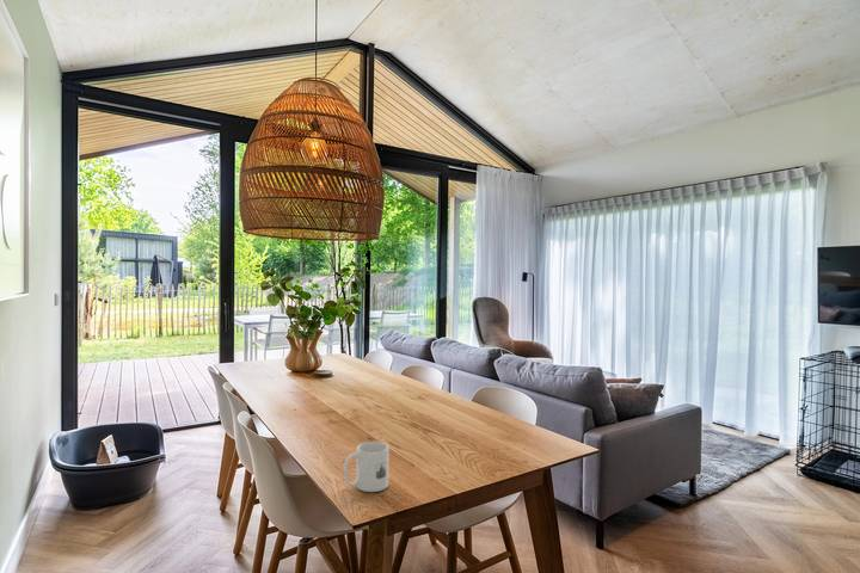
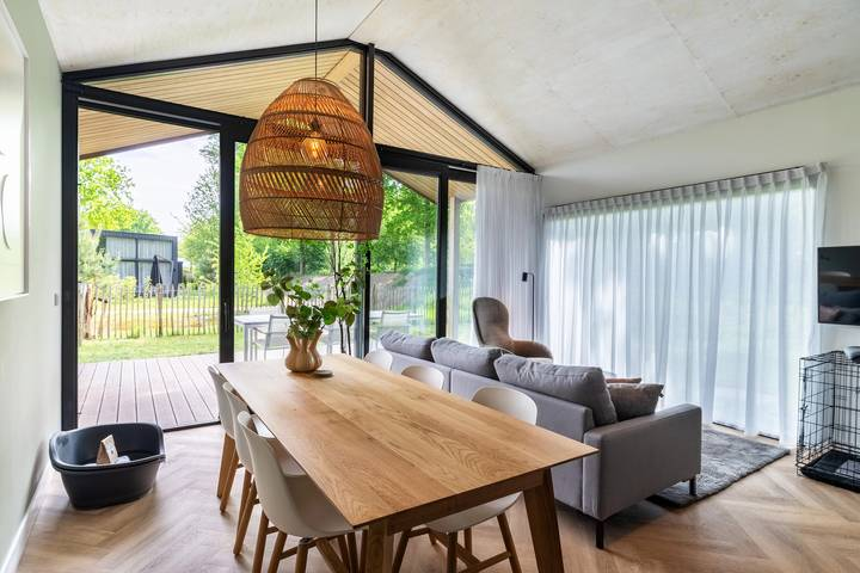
- mug [343,440,391,493]
